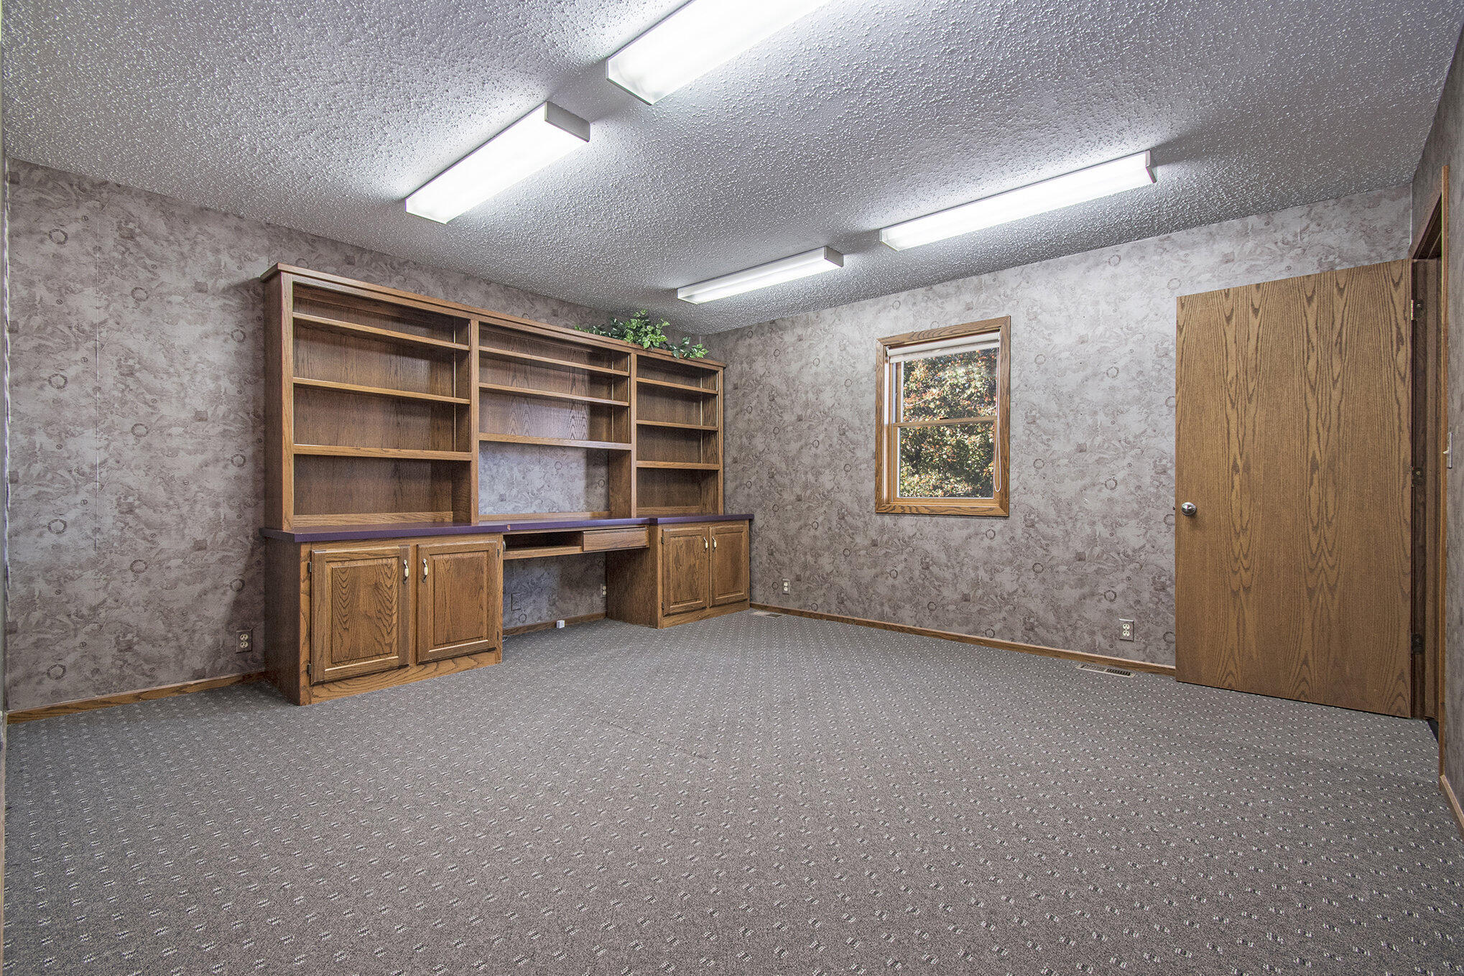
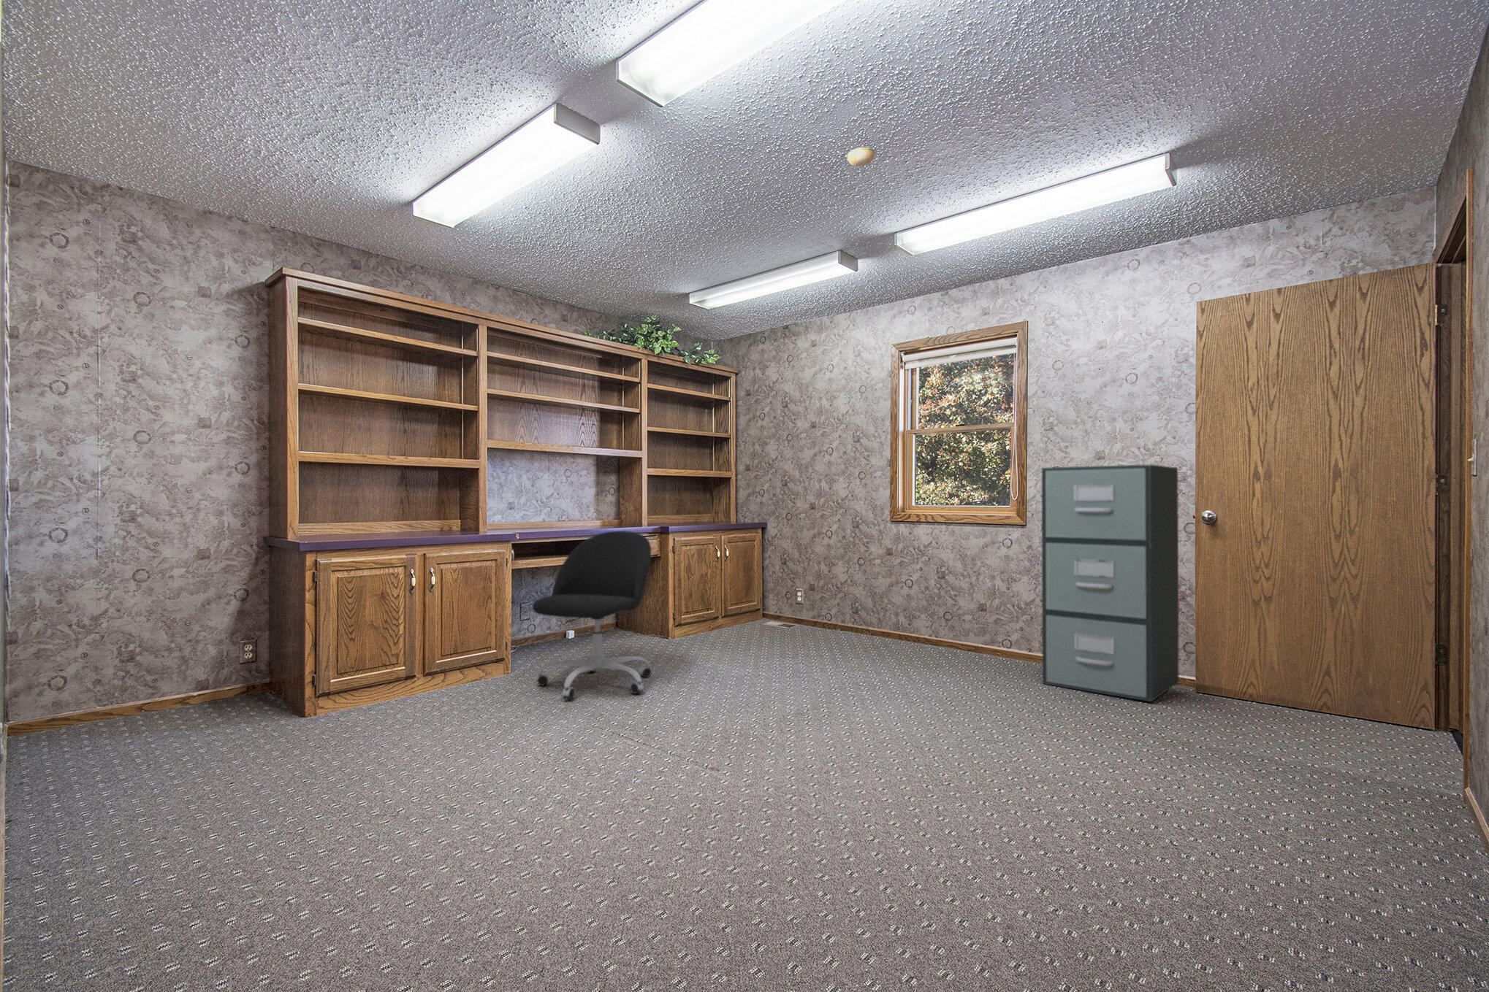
+ office chair [532,530,653,700]
+ smoke detector [846,146,876,167]
+ filing cabinet [1041,464,1180,702]
